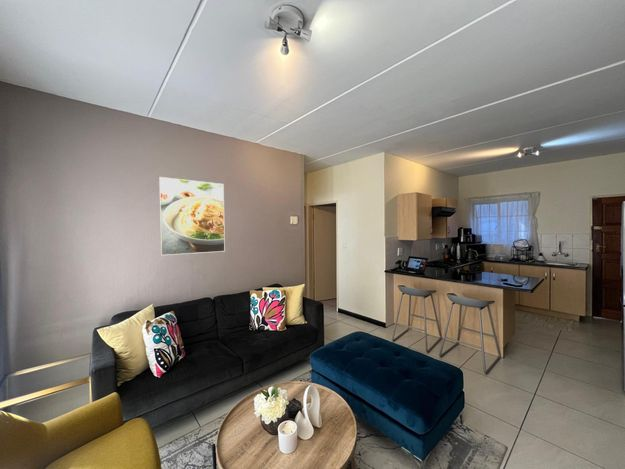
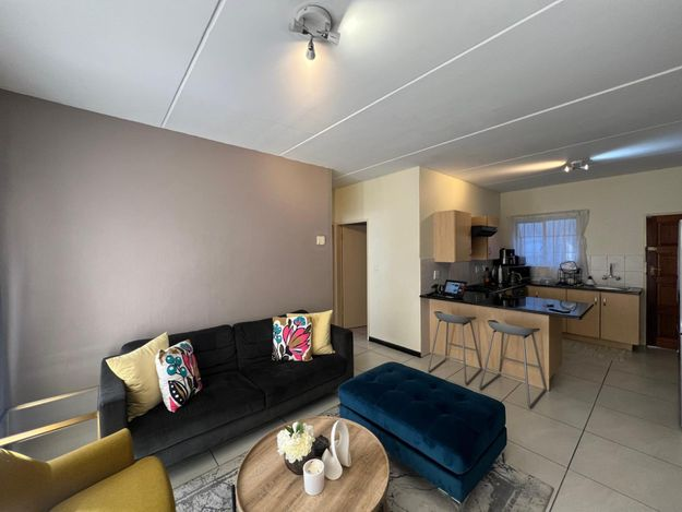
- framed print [158,176,226,256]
